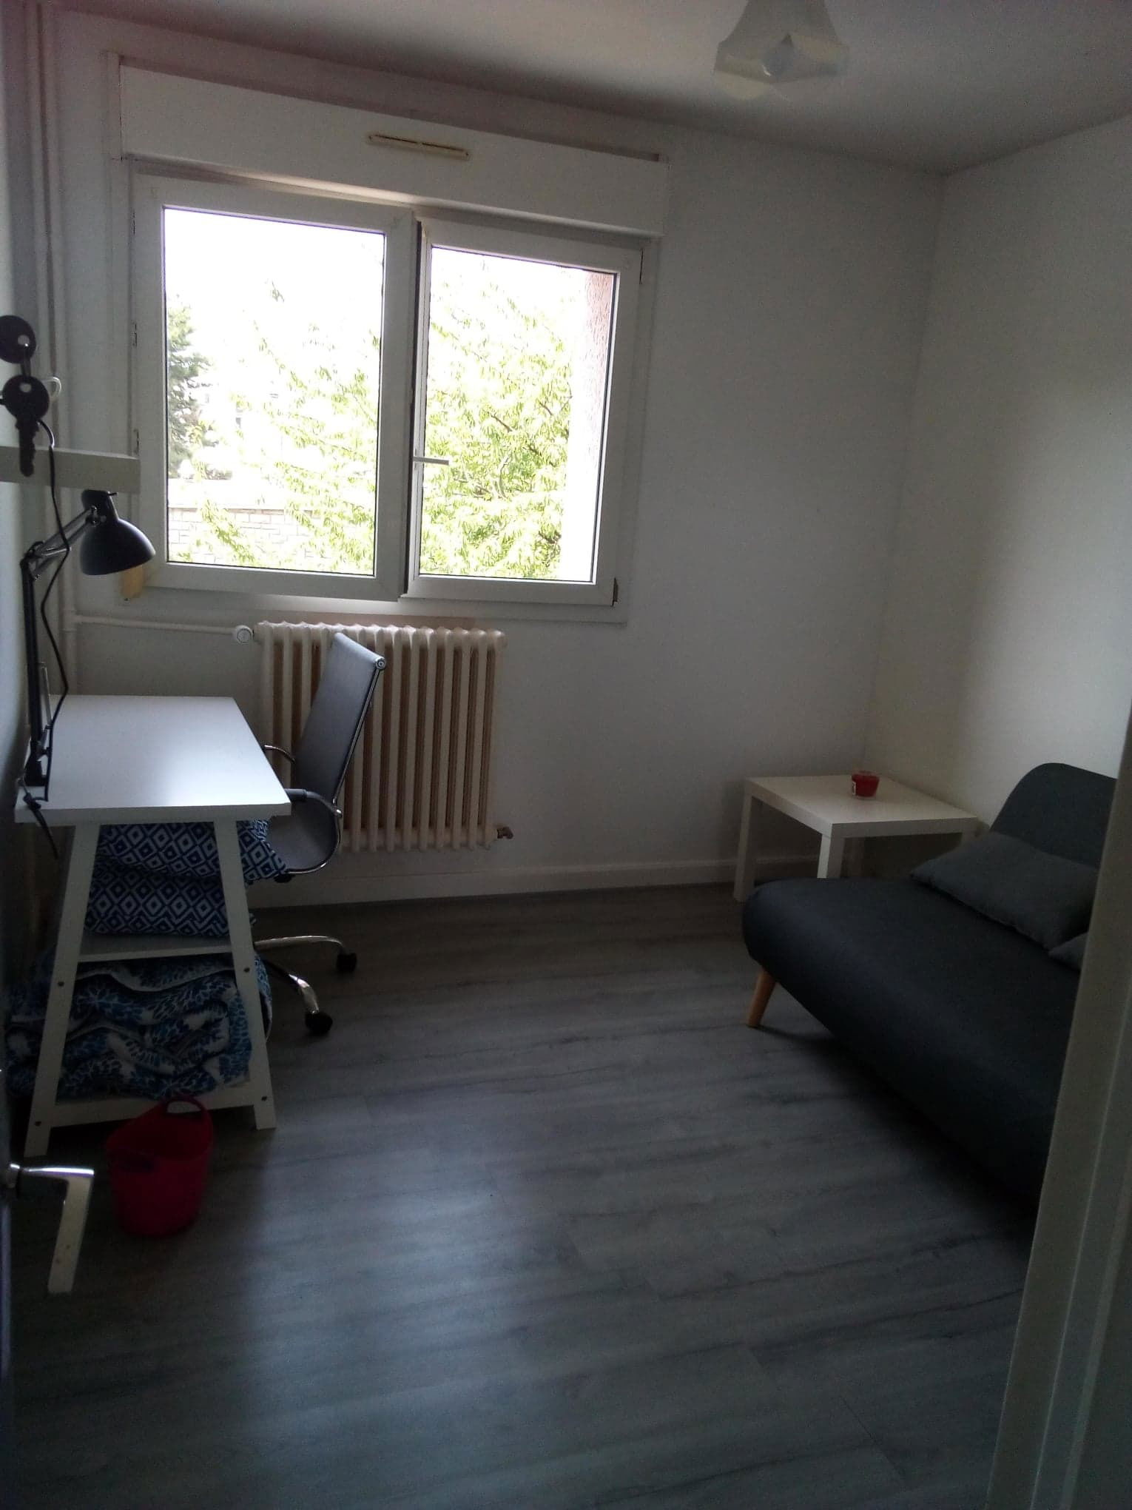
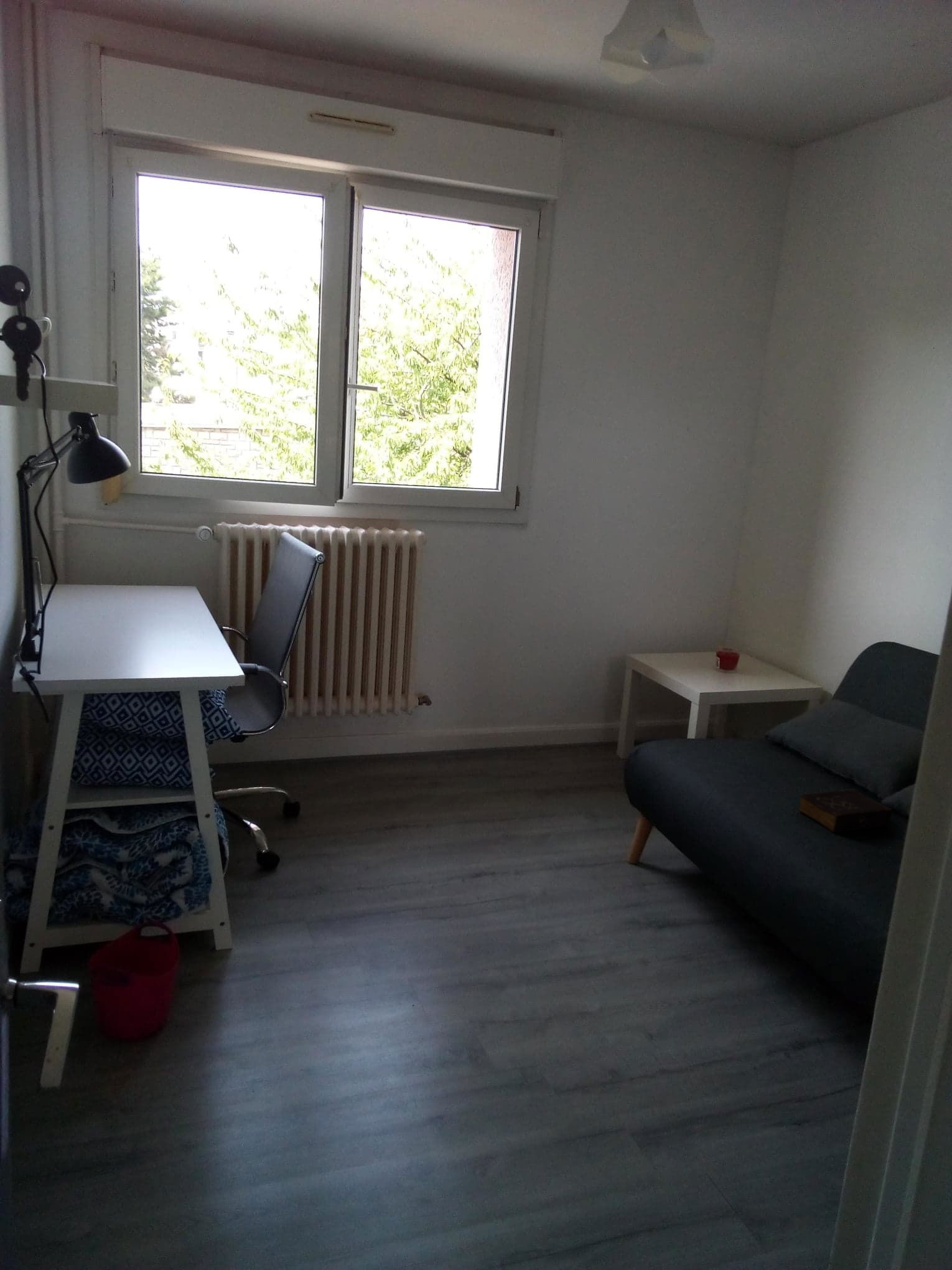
+ book [797,789,892,833]
